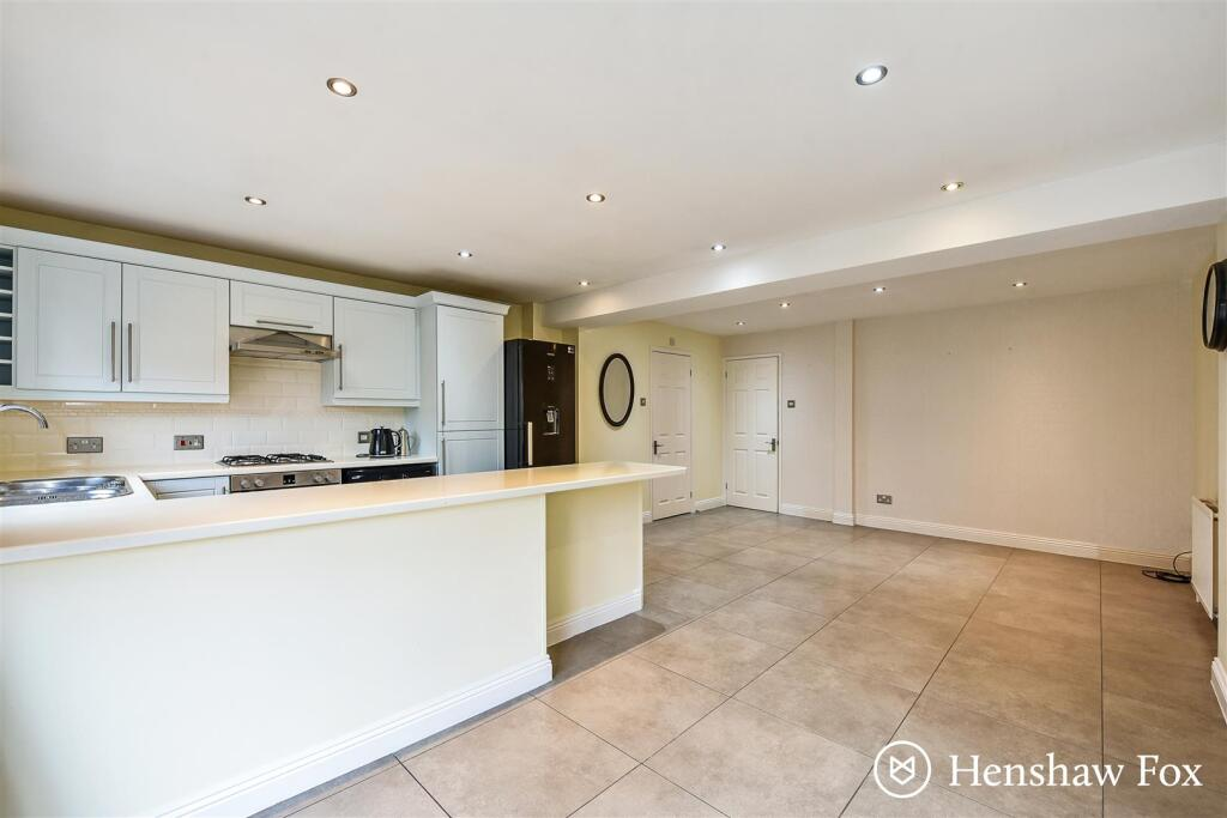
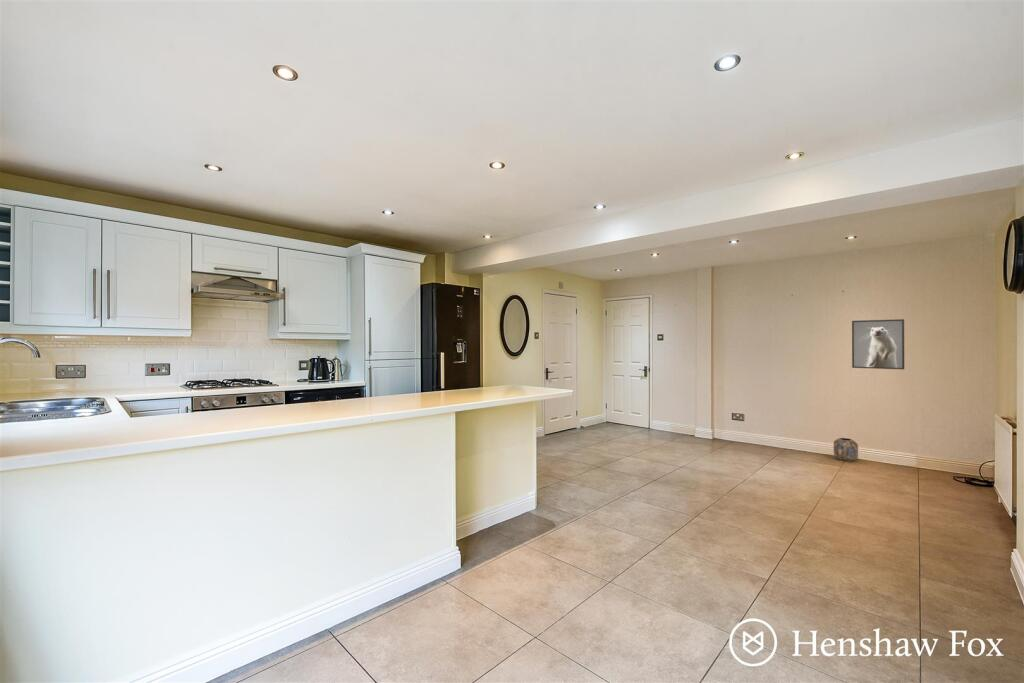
+ planter [833,437,859,462]
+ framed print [851,318,905,370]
